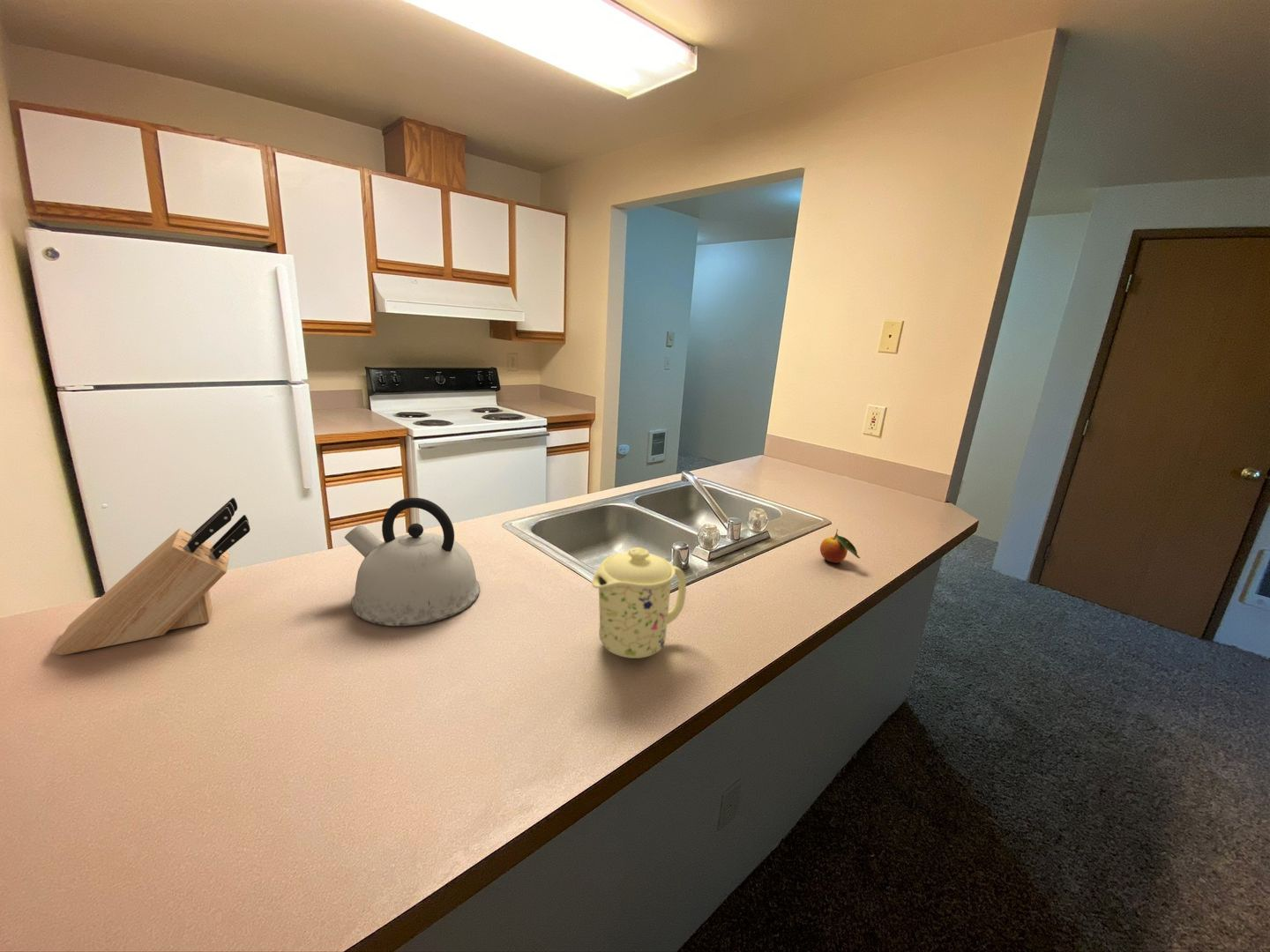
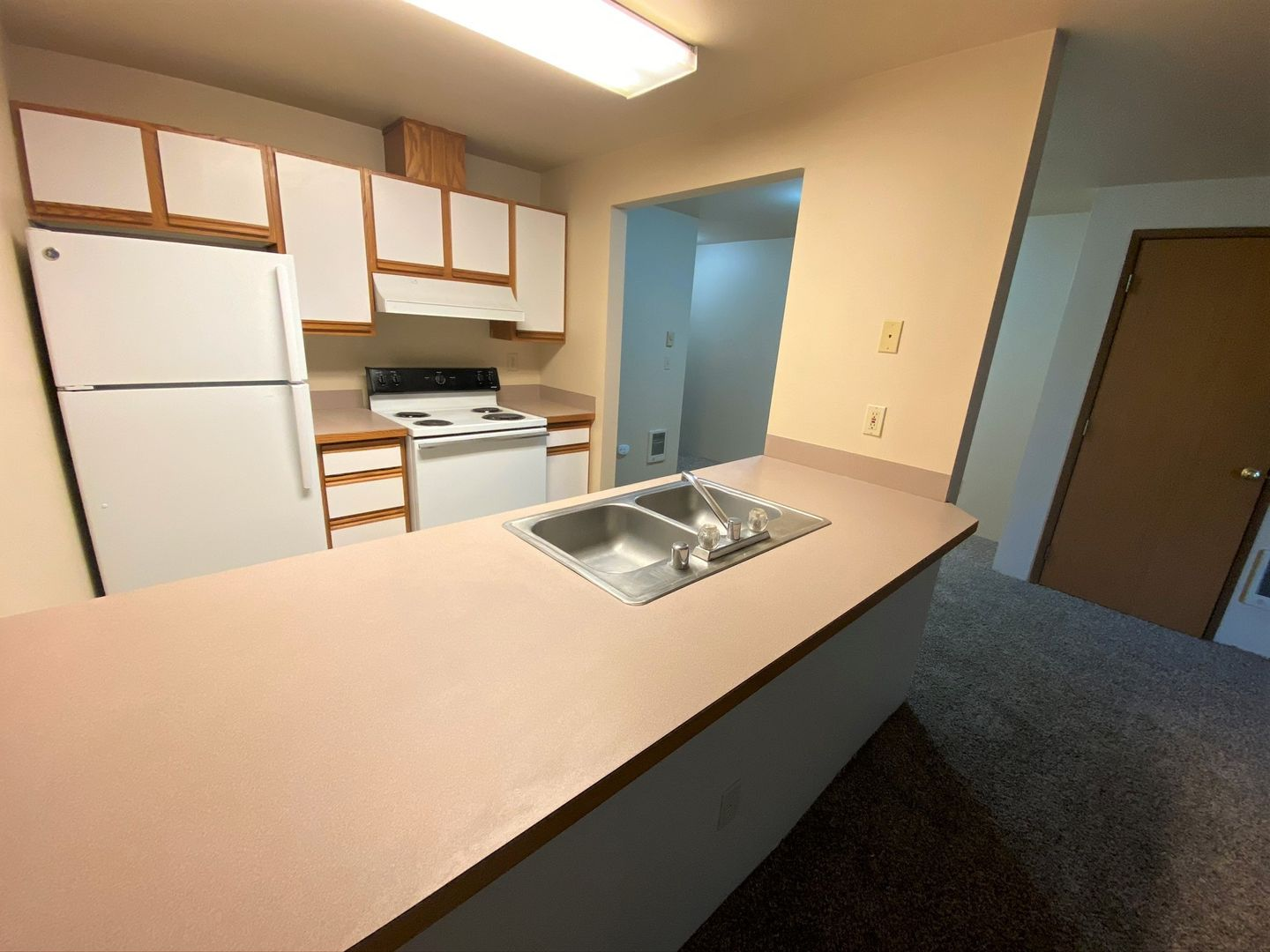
- kettle [344,497,481,627]
- fruit [819,528,861,564]
- mug [591,547,687,659]
- knife block [50,497,251,656]
